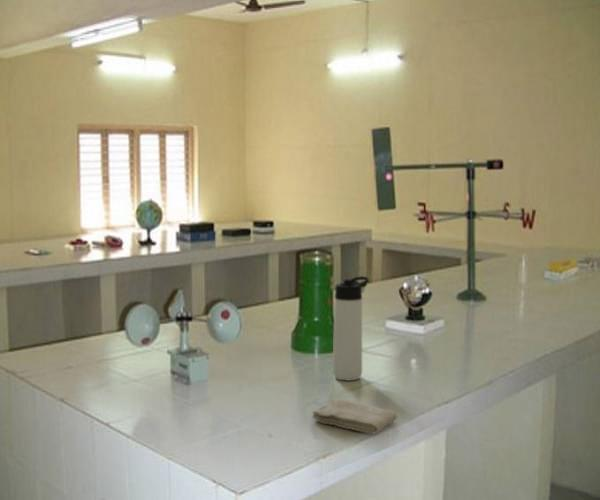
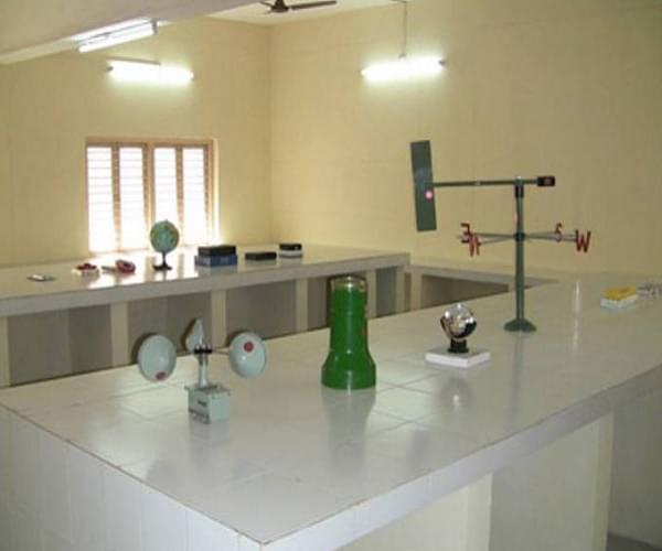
- thermos bottle [332,275,370,381]
- washcloth [311,398,398,434]
